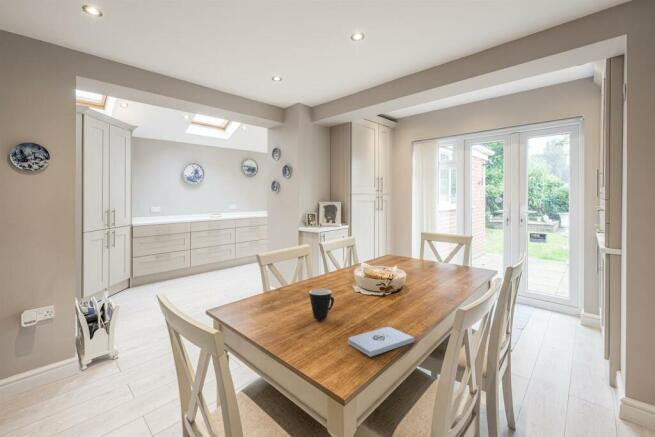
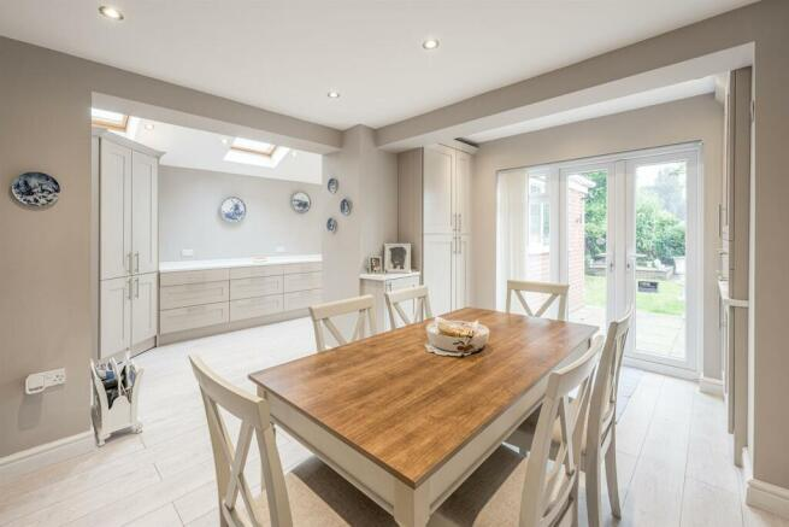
- mug [308,288,335,321]
- notepad [347,326,415,358]
